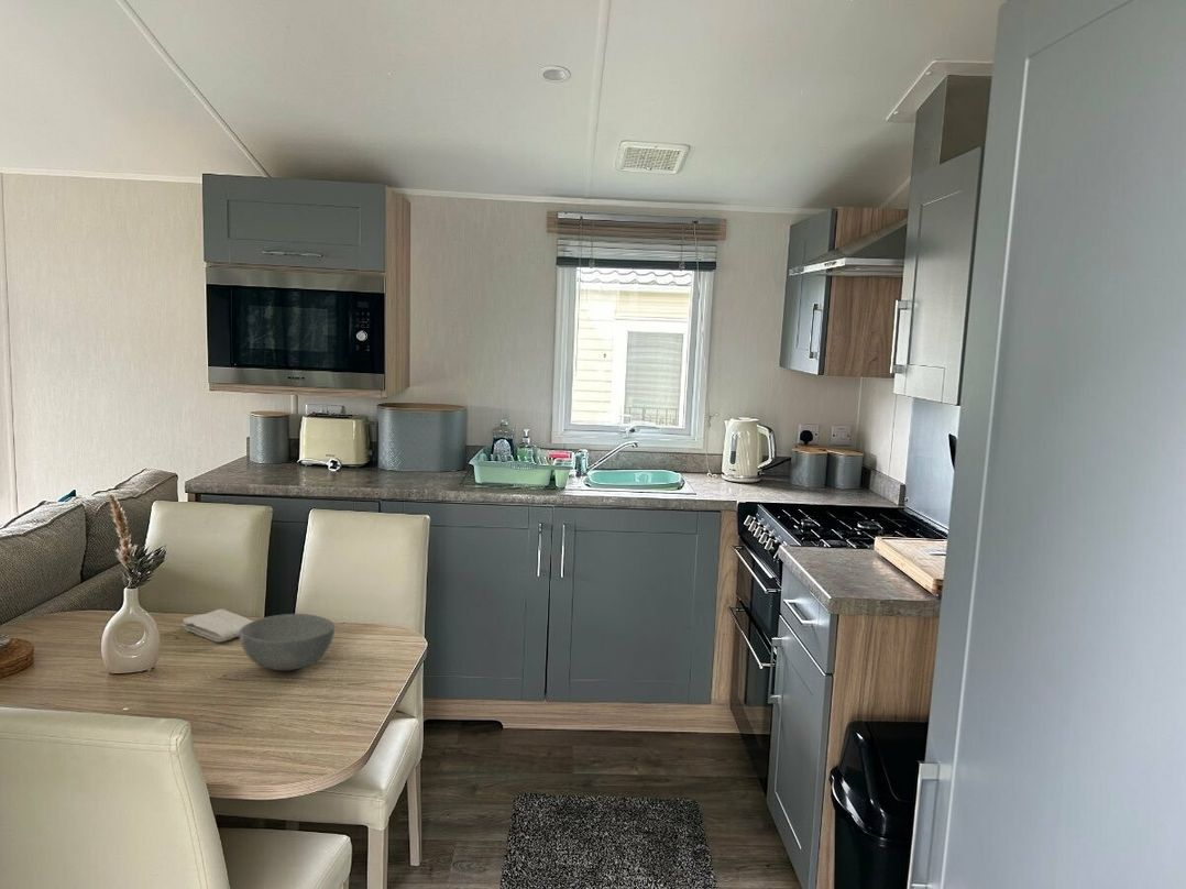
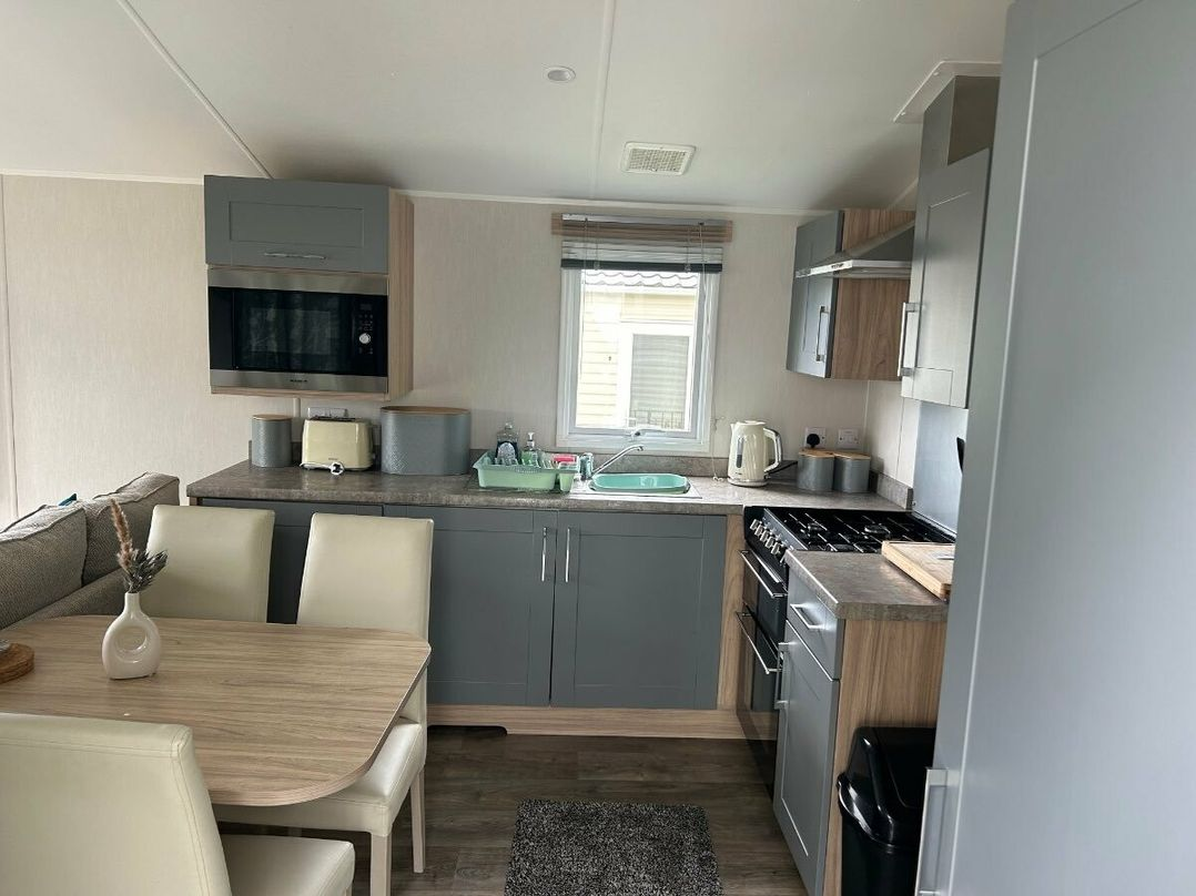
- washcloth [180,608,254,643]
- bowl [238,613,336,671]
